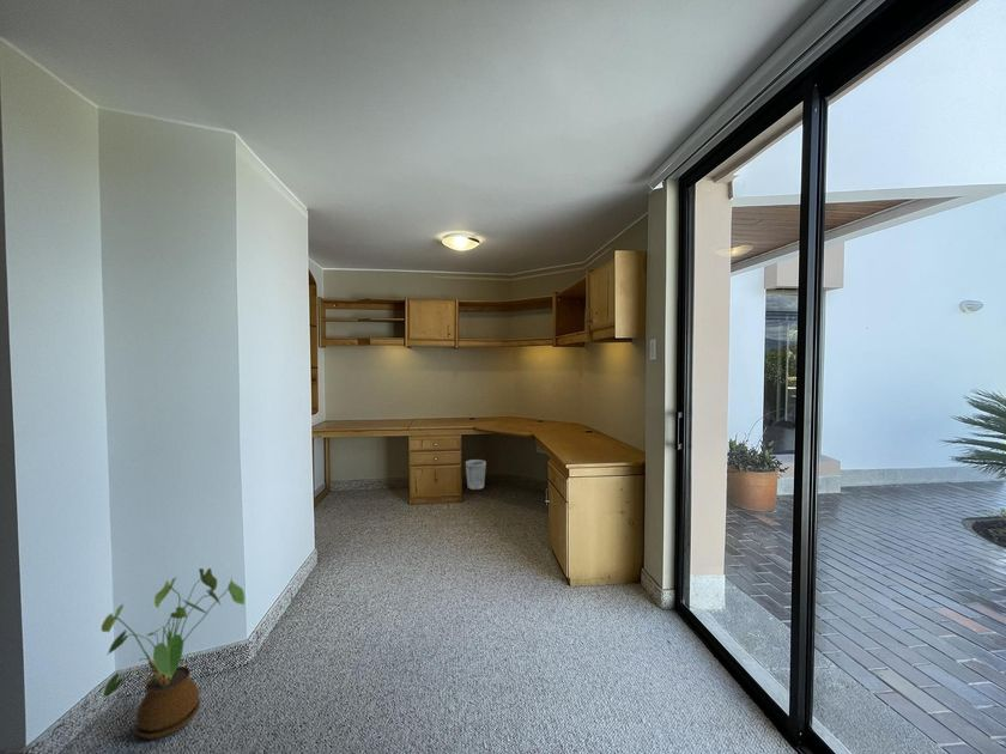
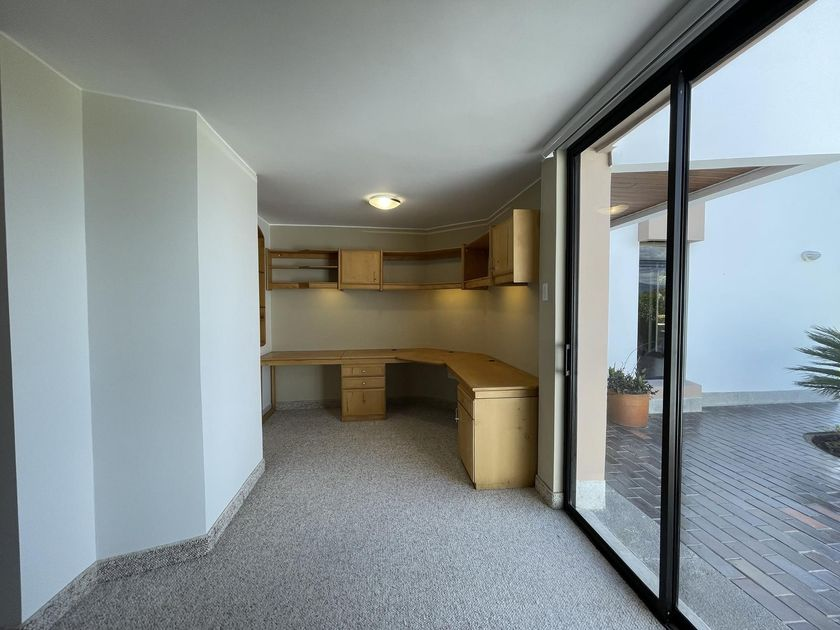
- house plant [101,567,246,741]
- wastebasket [465,458,487,491]
